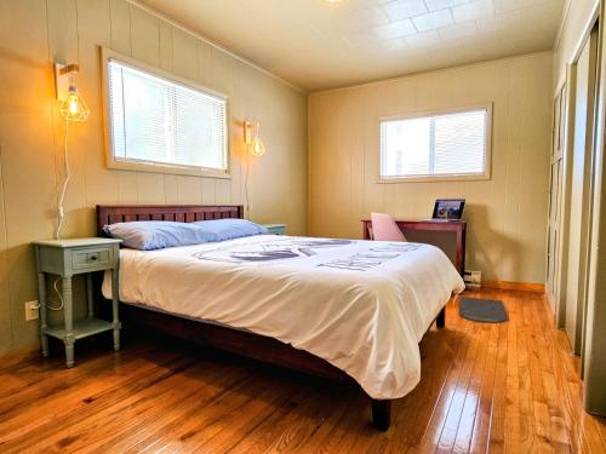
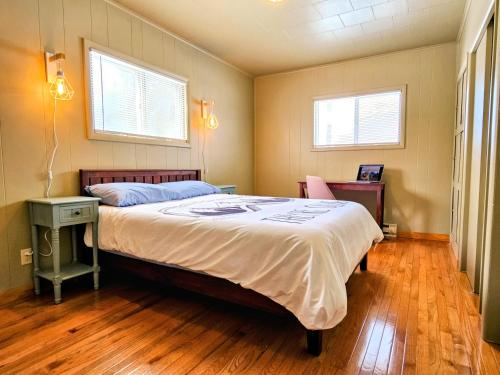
- door mat [458,295,509,324]
